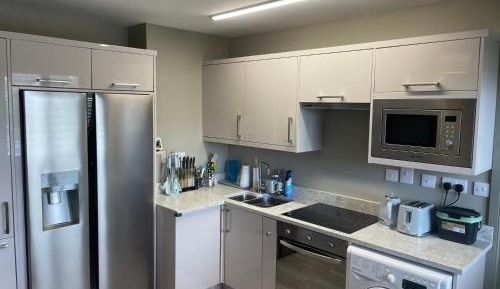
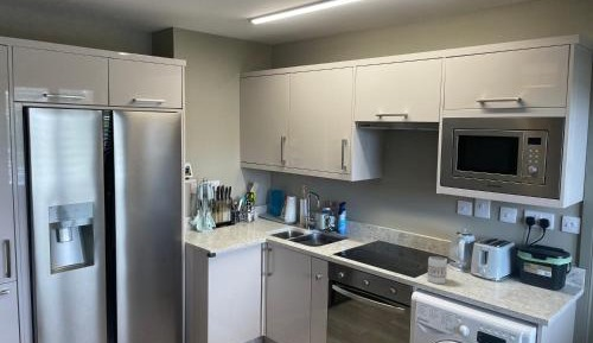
+ mug [427,255,448,285]
